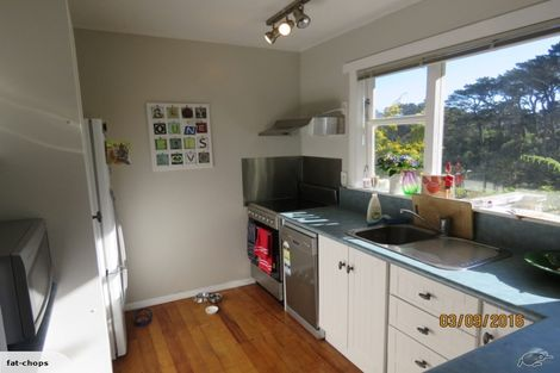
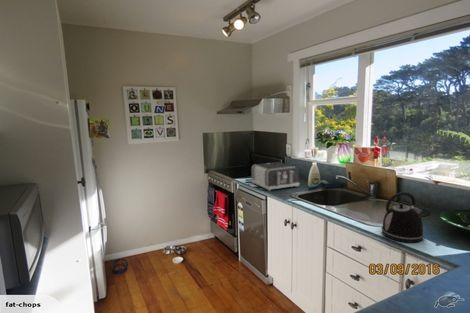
+ toaster [250,161,300,192]
+ kettle [380,191,425,244]
